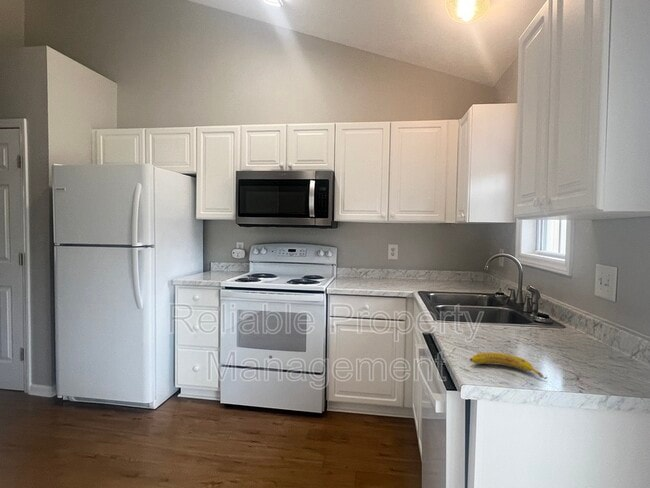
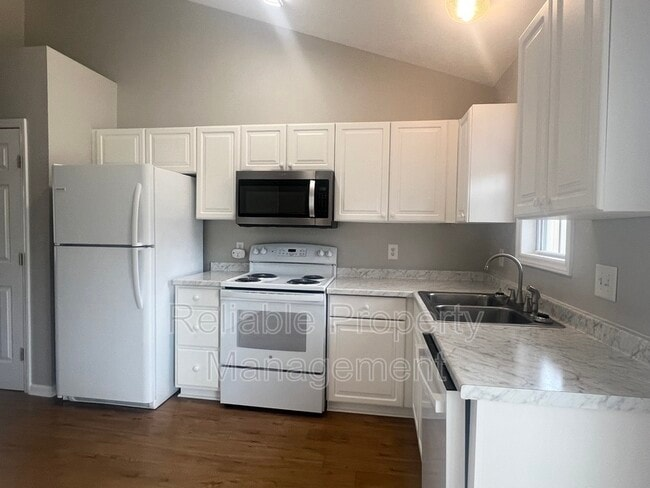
- fruit [469,351,548,380]
